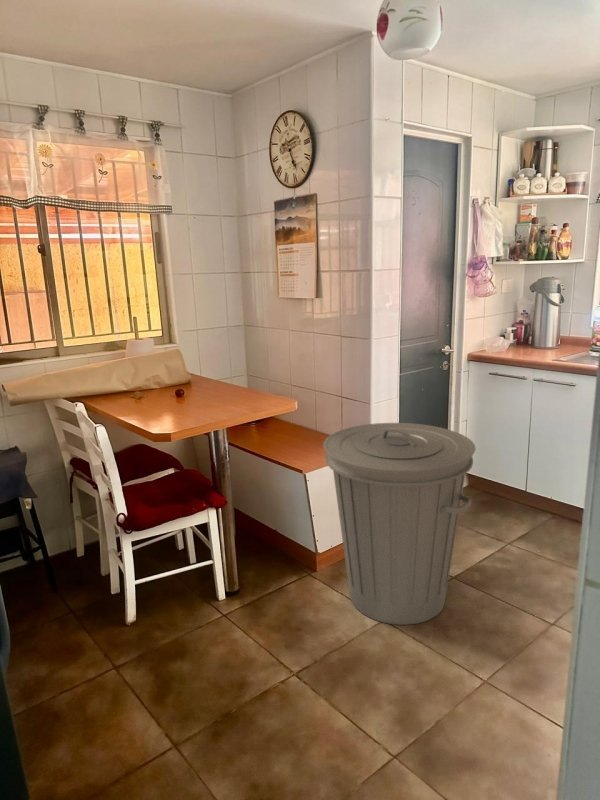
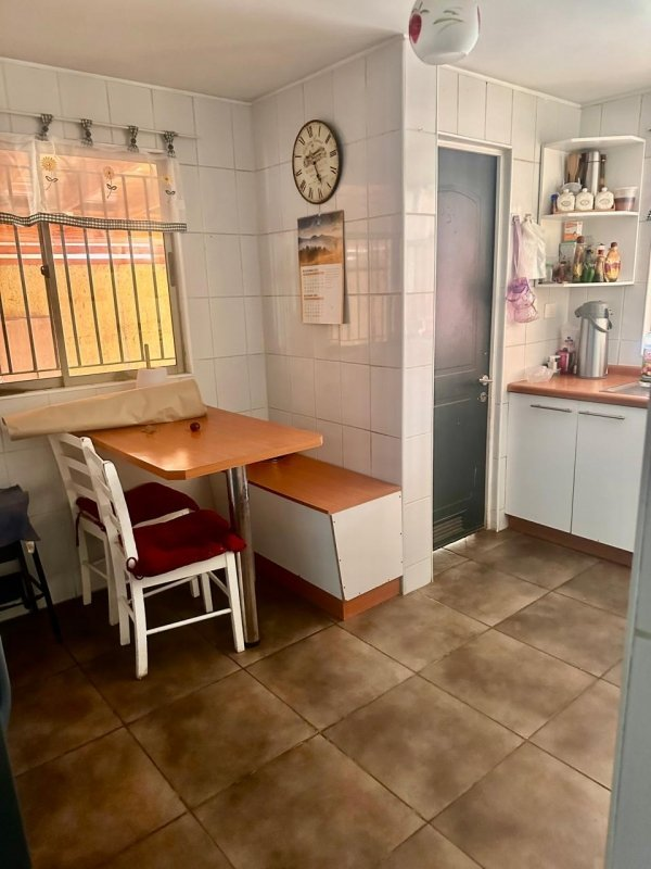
- trash can [322,422,477,626]
